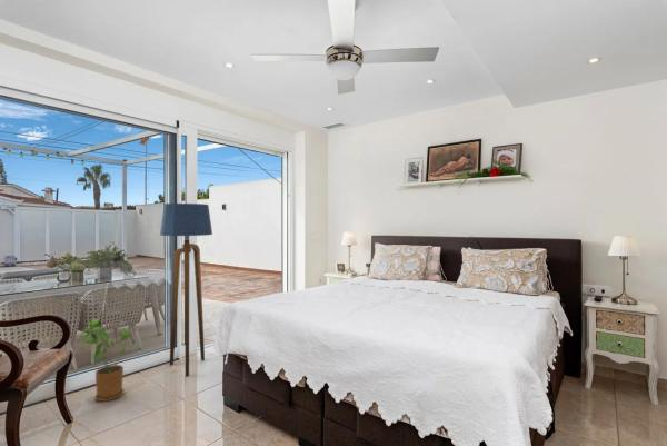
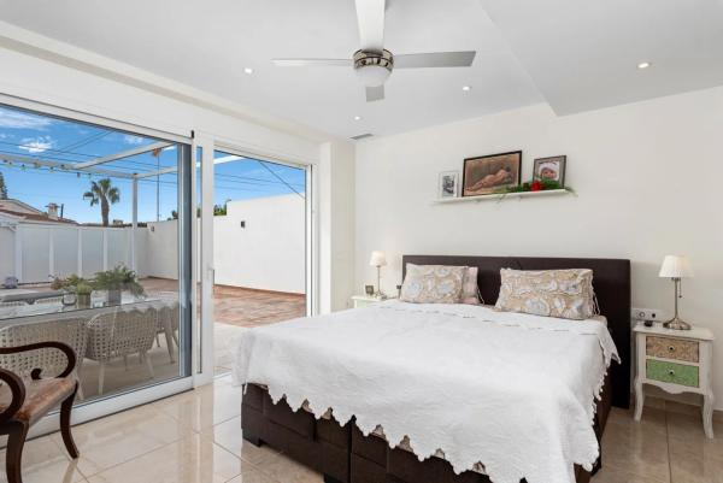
- house plant [80,318,136,403]
- floor lamp [159,202,213,378]
